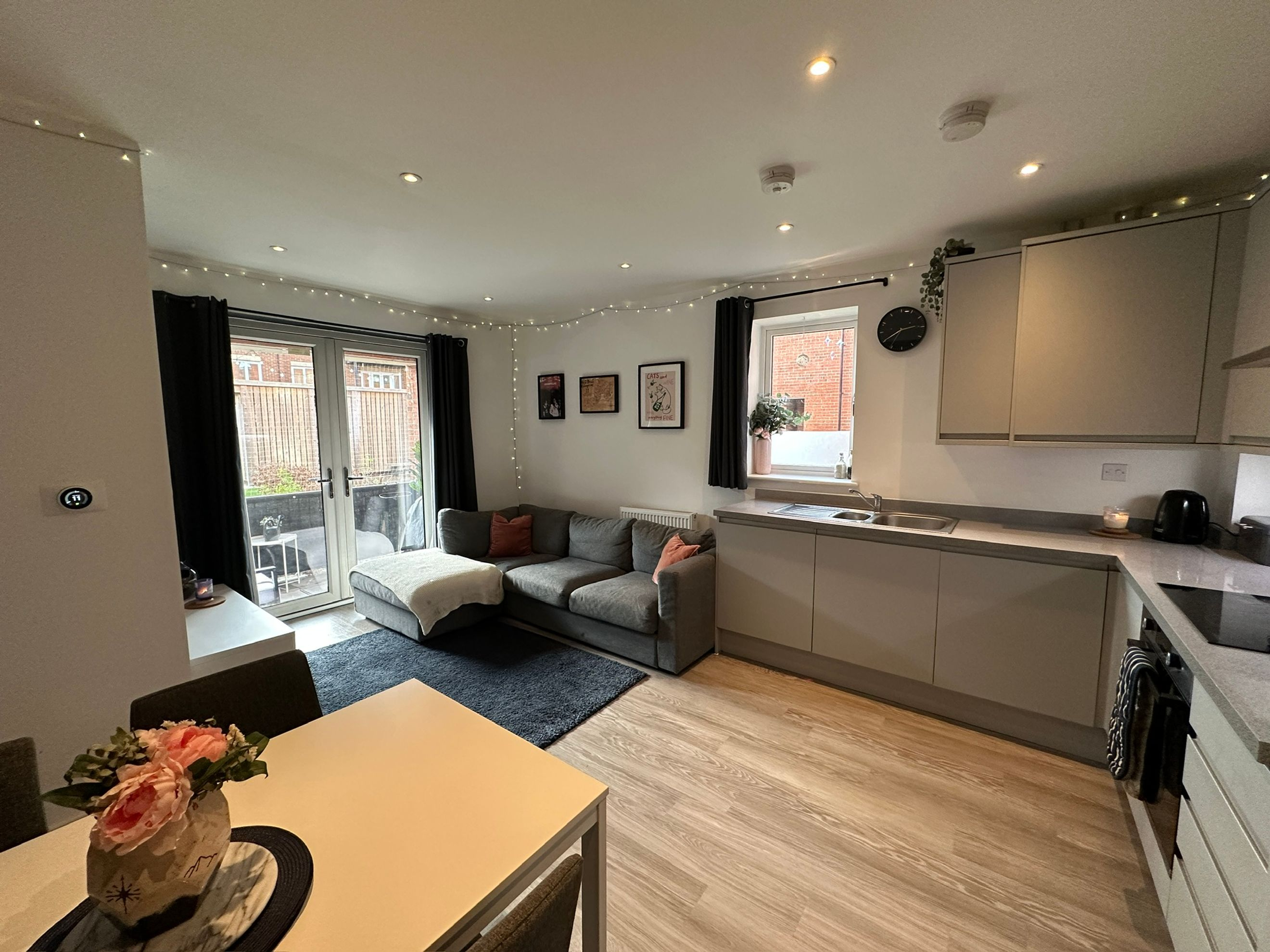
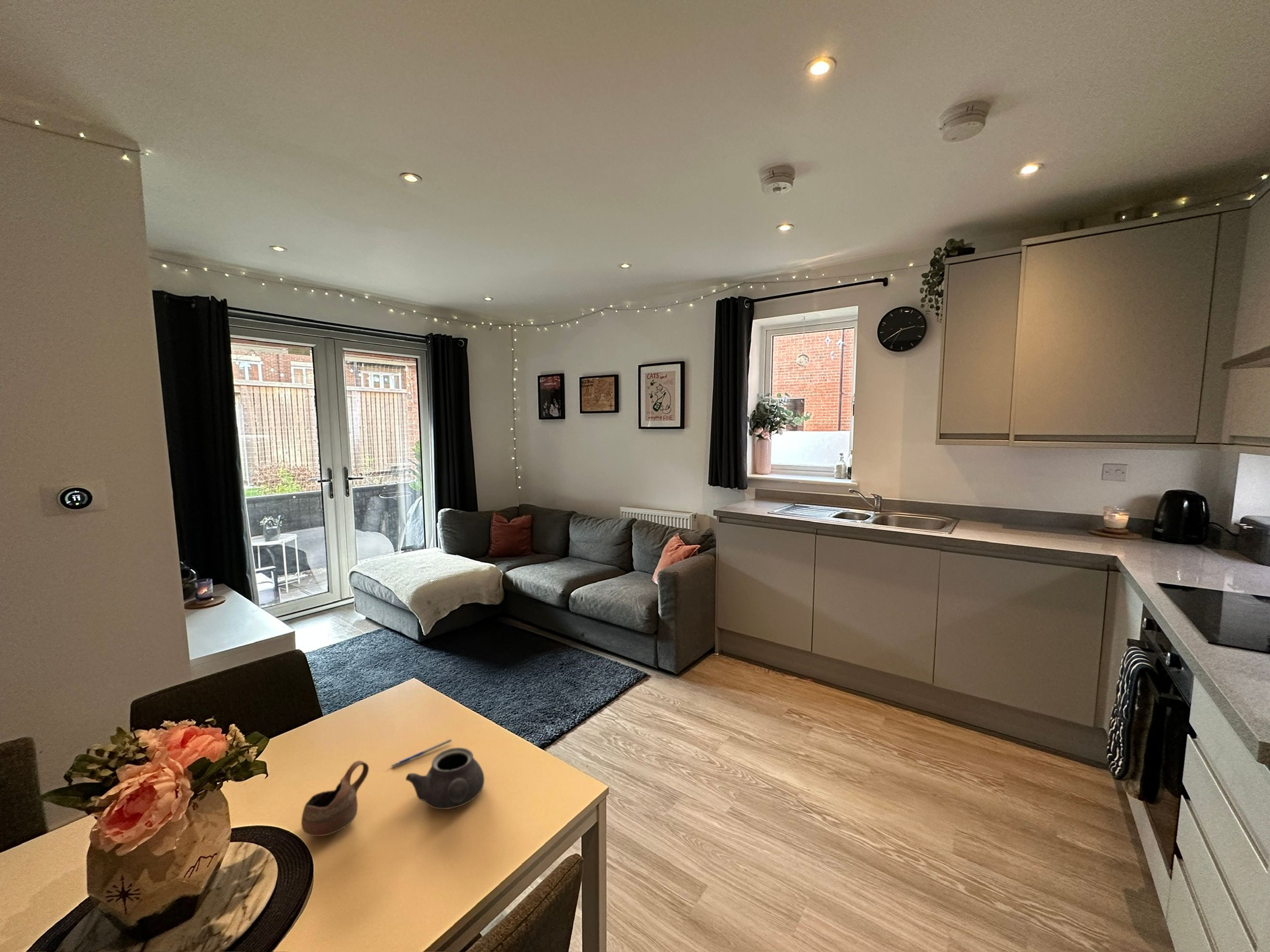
+ teapot [405,747,485,810]
+ pen [391,739,453,769]
+ cup [301,760,369,837]
